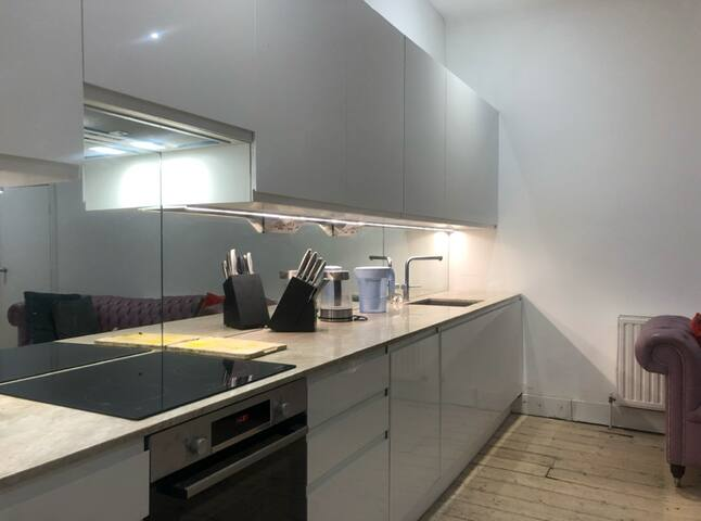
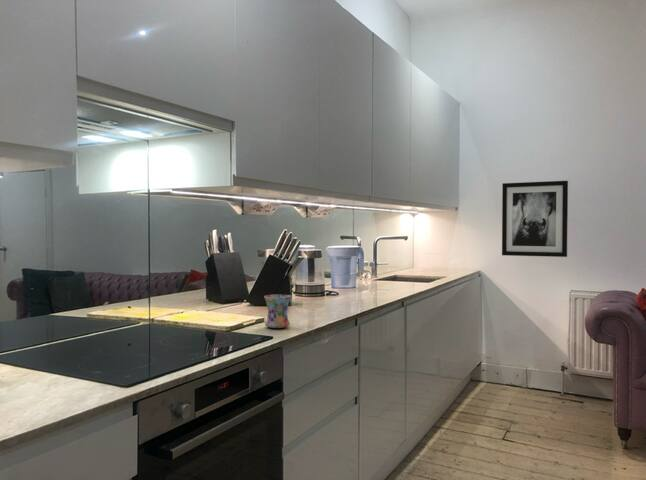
+ mug [263,294,292,329]
+ wall art [501,180,569,258]
